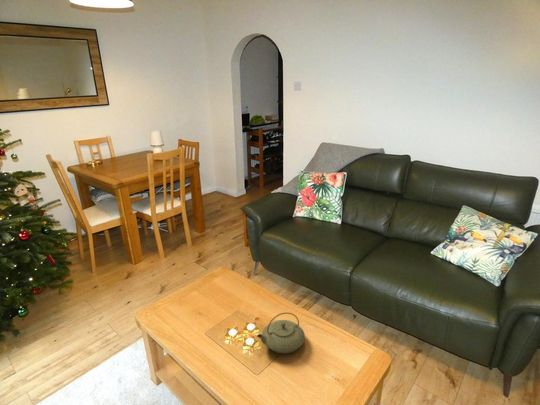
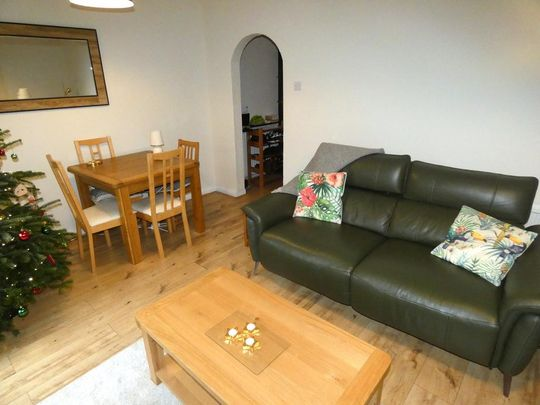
- teapot [256,312,306,354]
